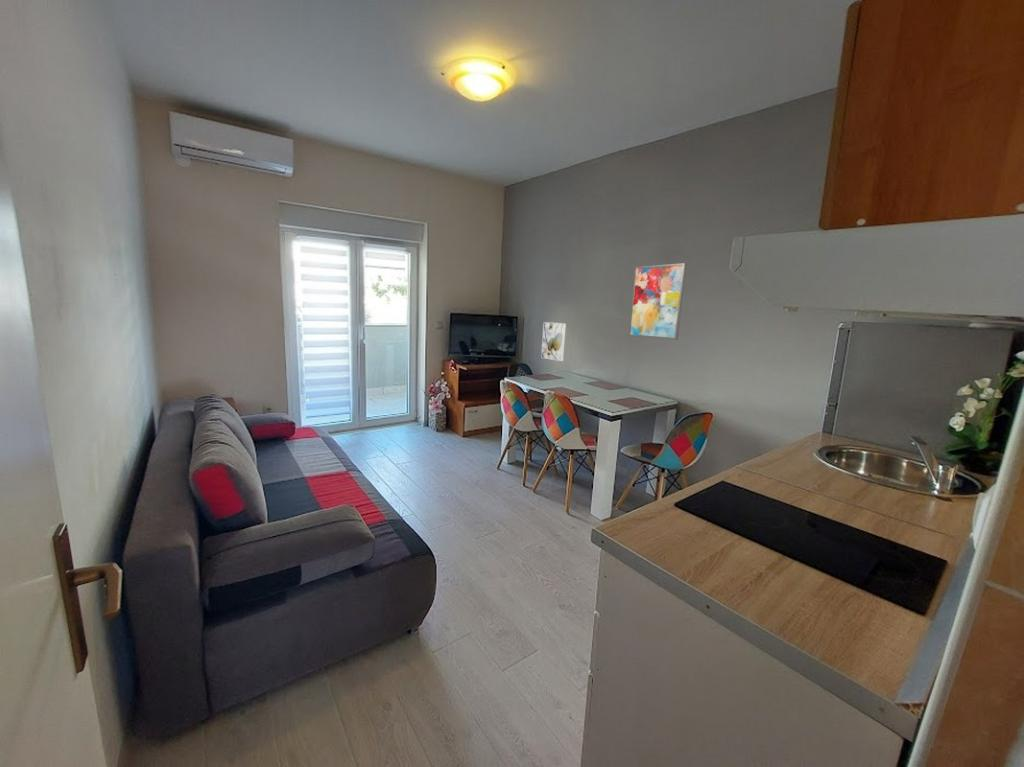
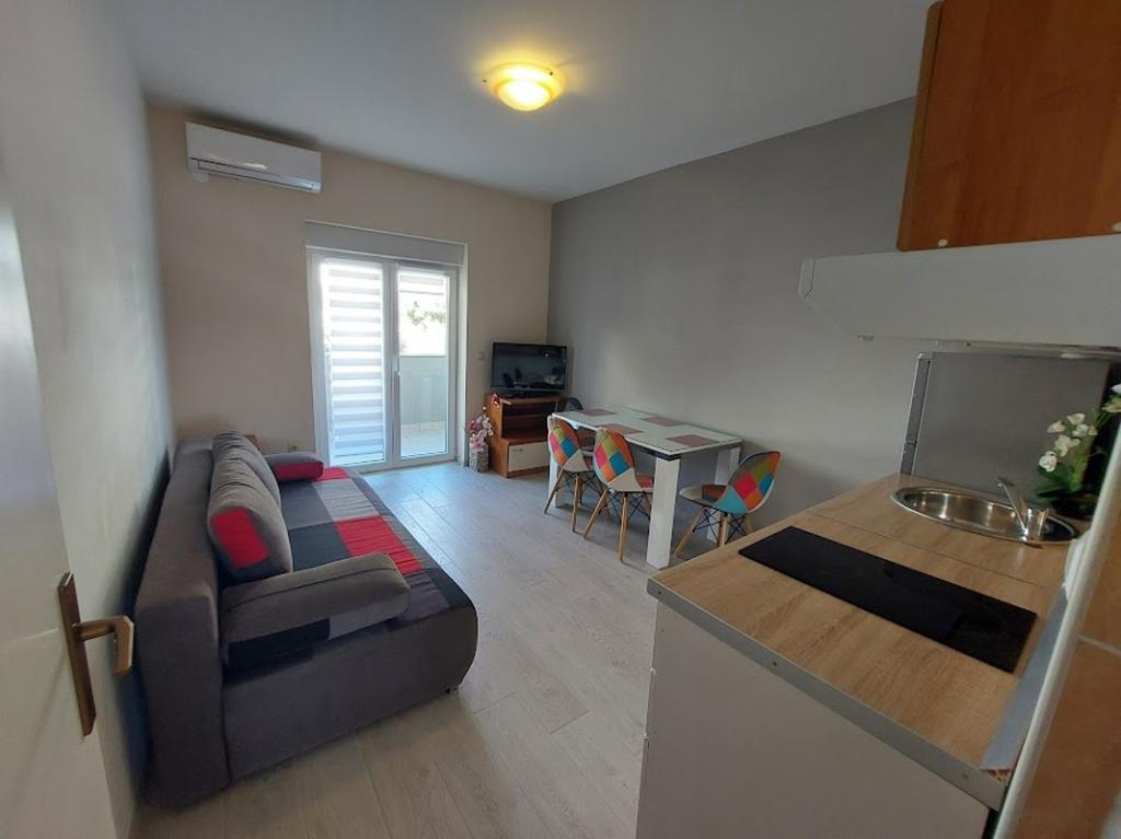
- wall art [628,262,687,341]
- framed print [540,321,567,362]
